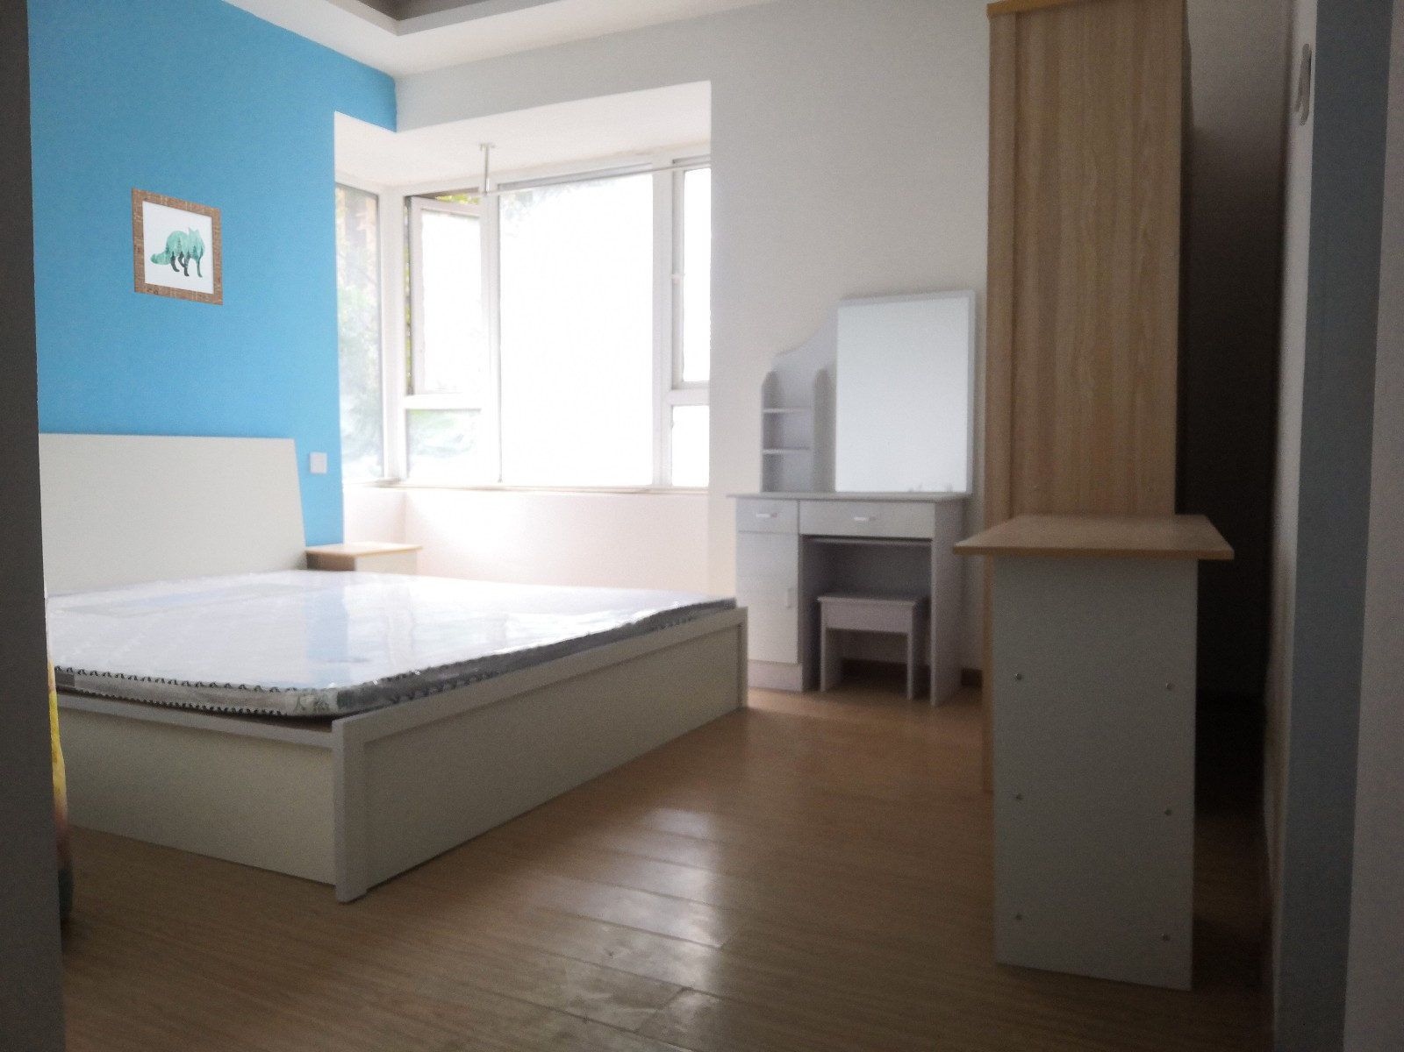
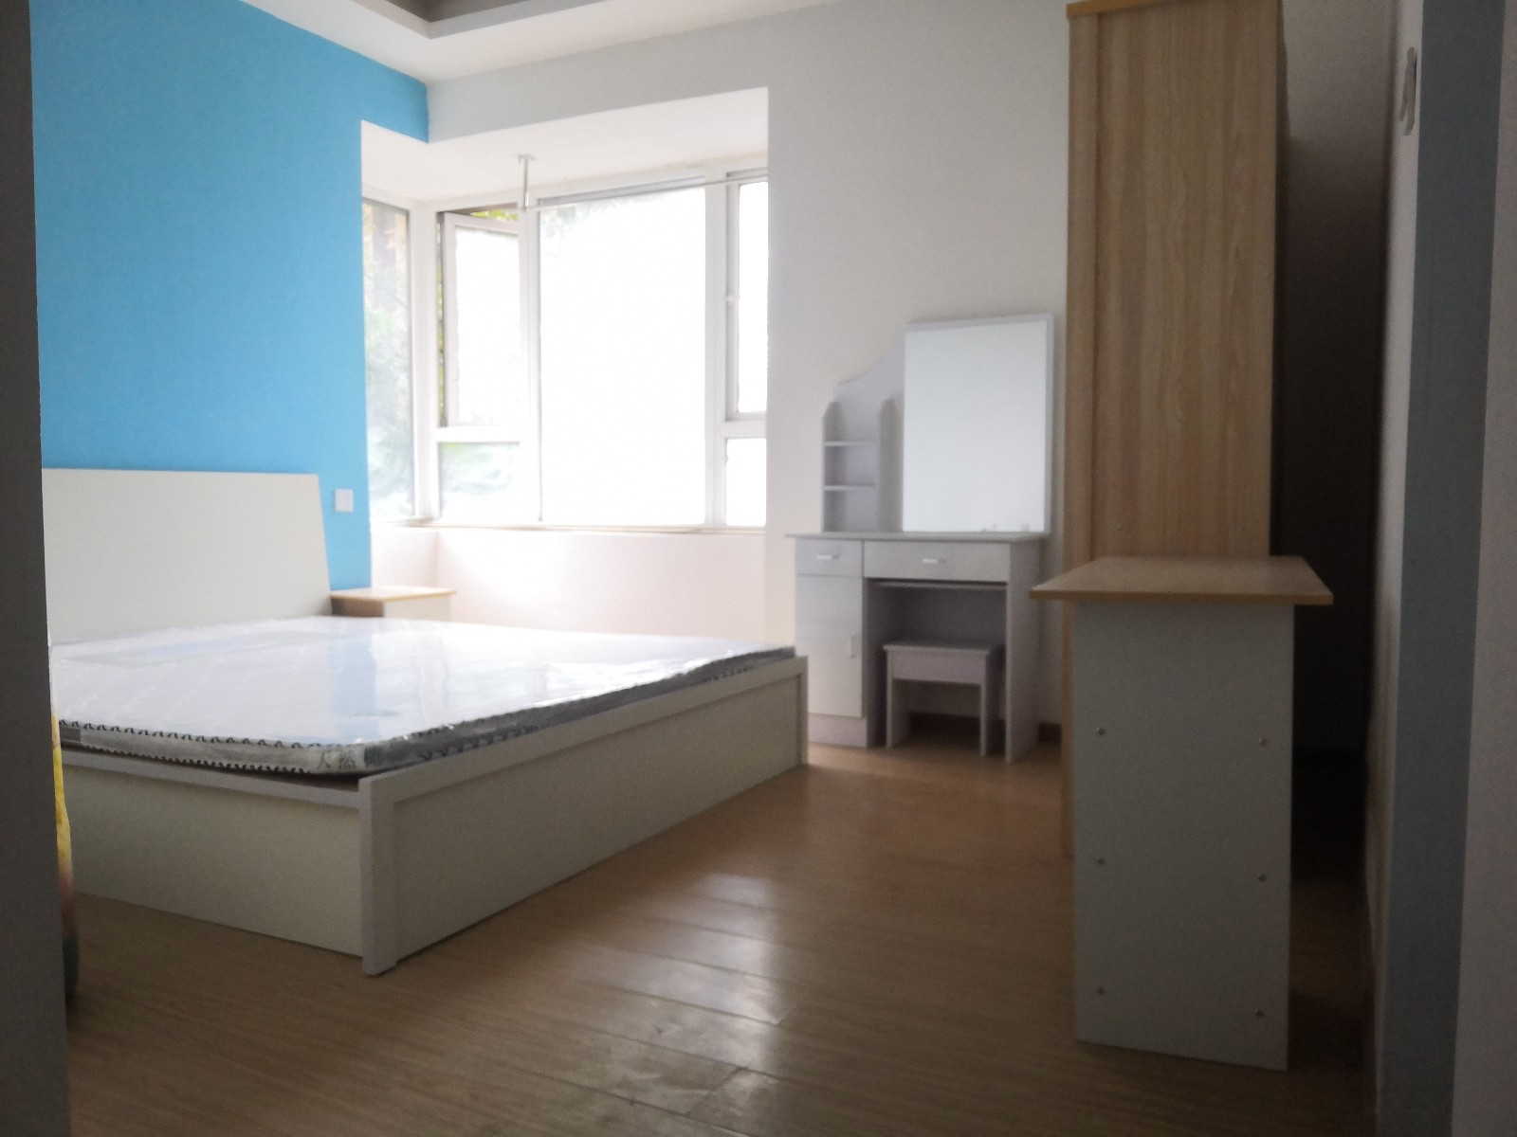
- wall art [130,187,223,306]
